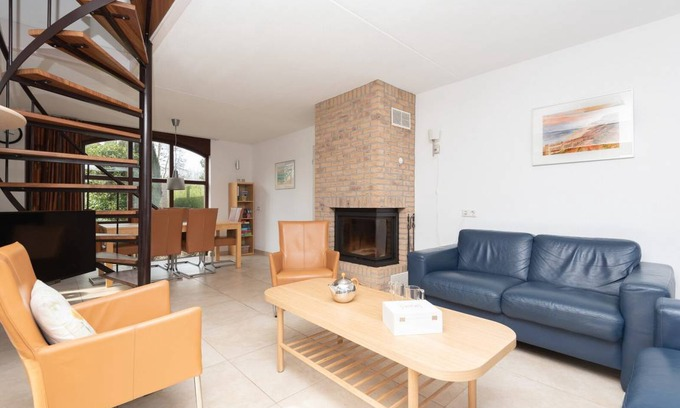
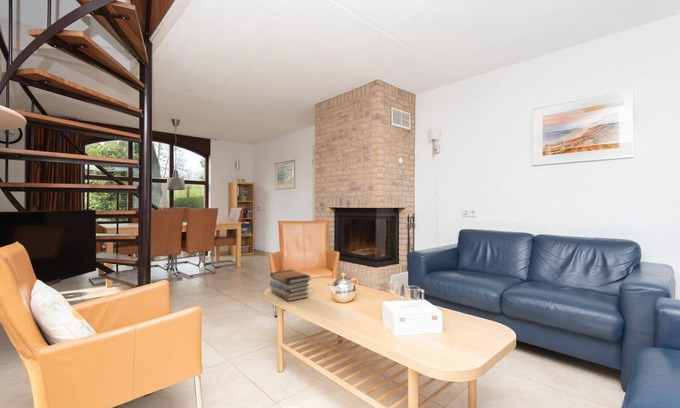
+ book stack [269,269,312,302]
